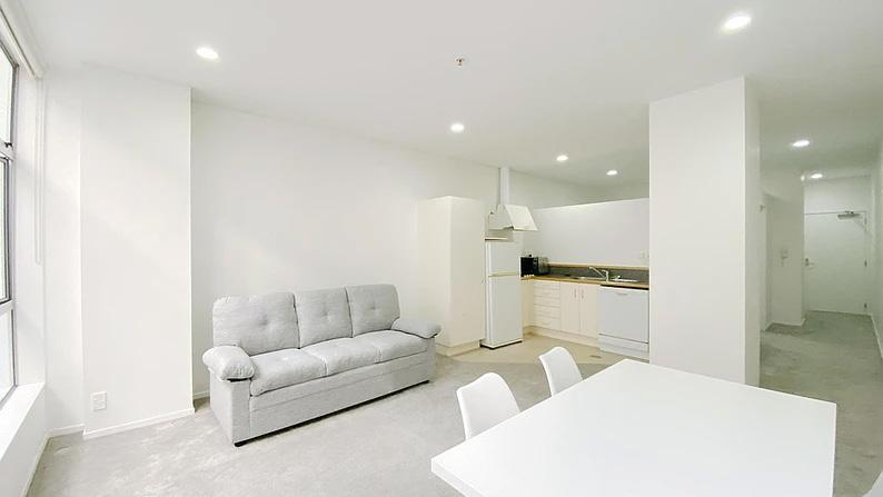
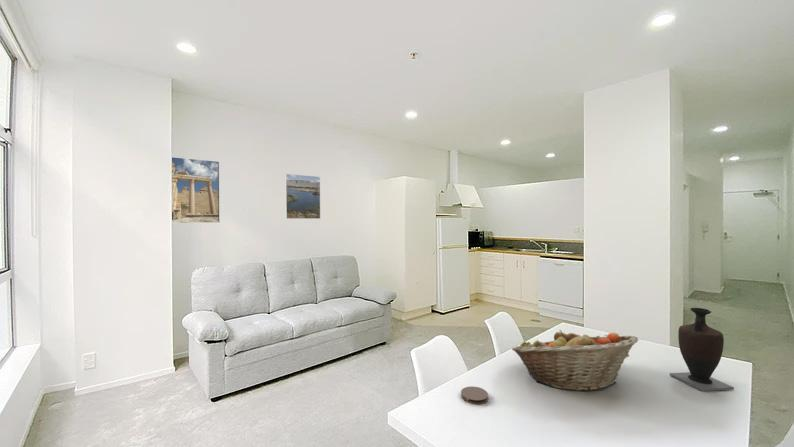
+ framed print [171,156,221,224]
+ fruit basket [511,329,639,392]
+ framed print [284,173,321,220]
+ vase [669,307,735,392]
+ coaster [460,386,489,405]
